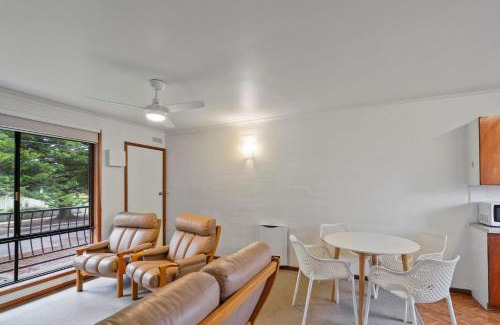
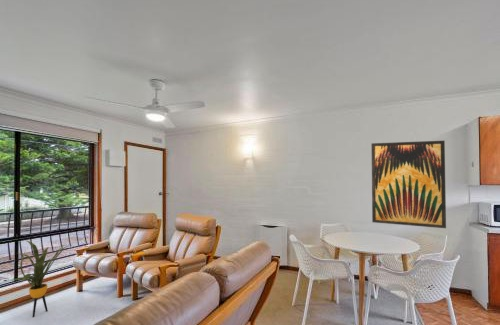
+ house plant [11,240,70,318]
+ wall art [370,140,447,229]
